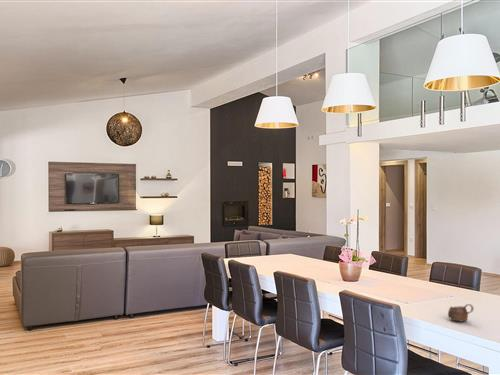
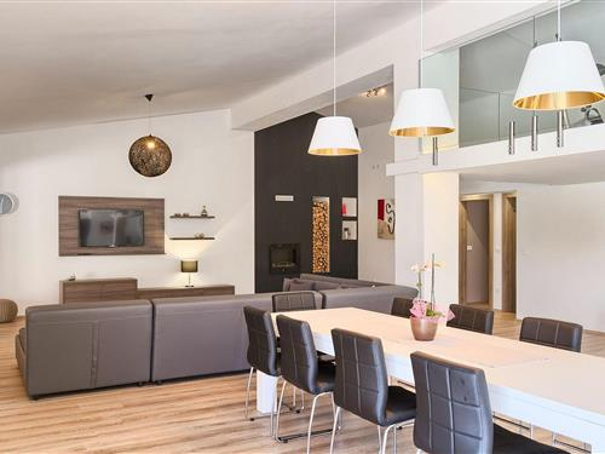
- cup [447,303,475,323]
